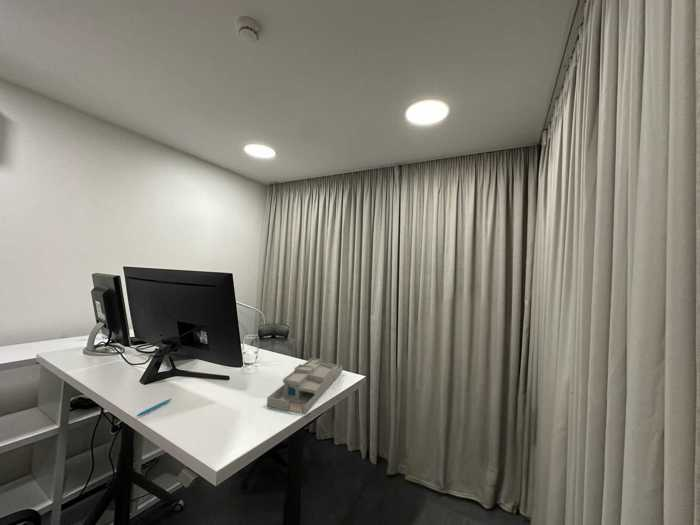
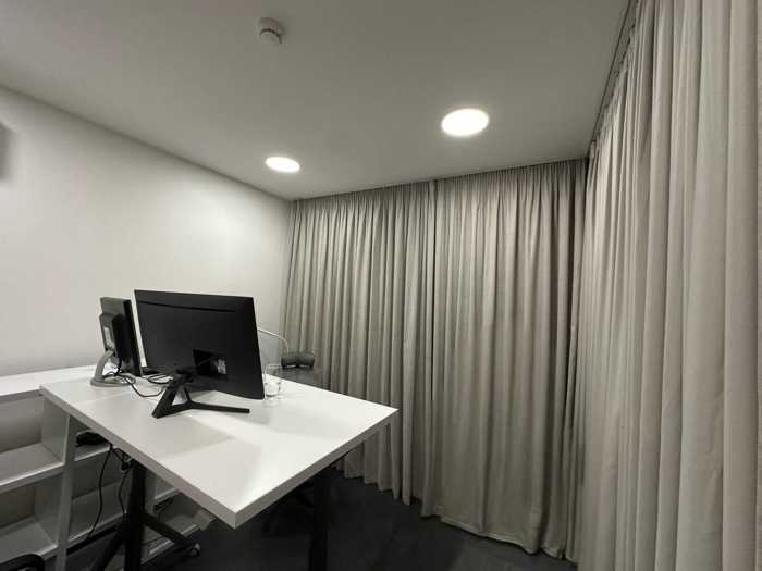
- desk organizer [266,357,343,415]
- pen [136,398,172,417]
